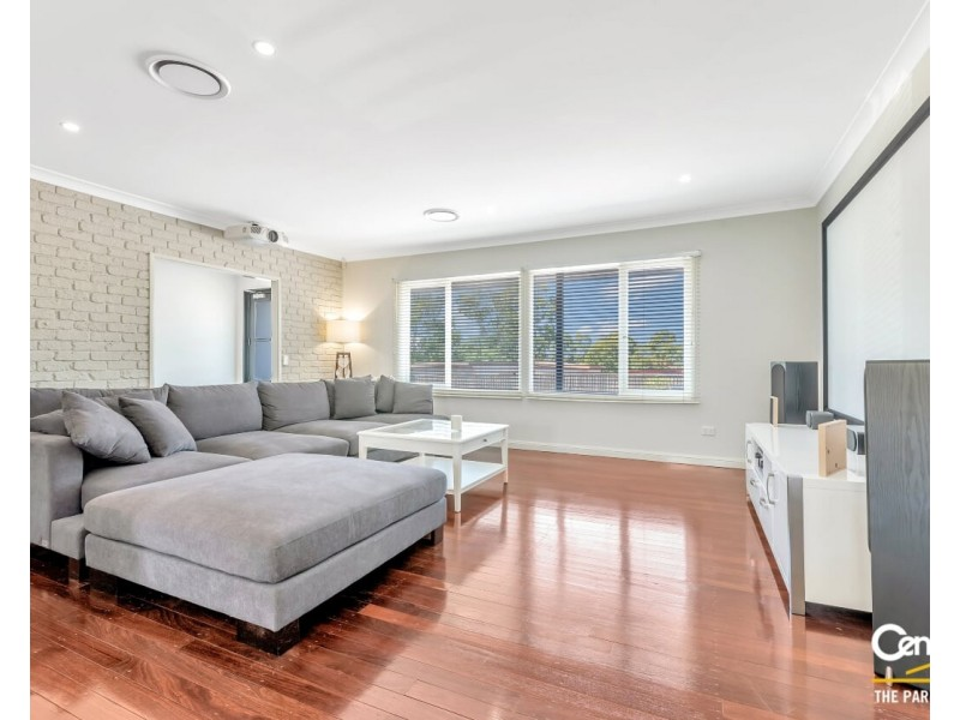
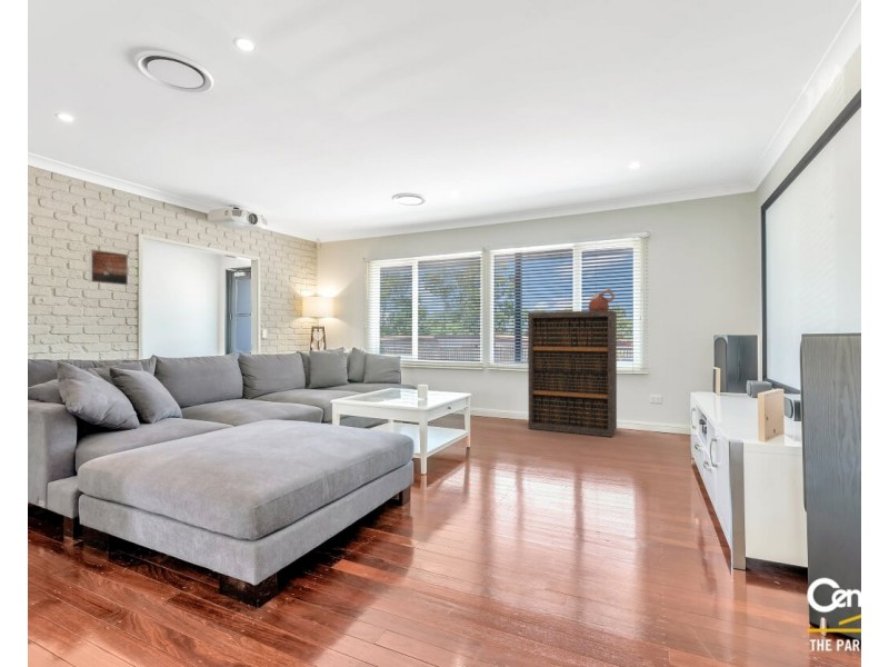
+ ceramic vessel [587,287,616,311]
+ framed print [89,248,129,287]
+ bookshelf [527,309,618,438]
